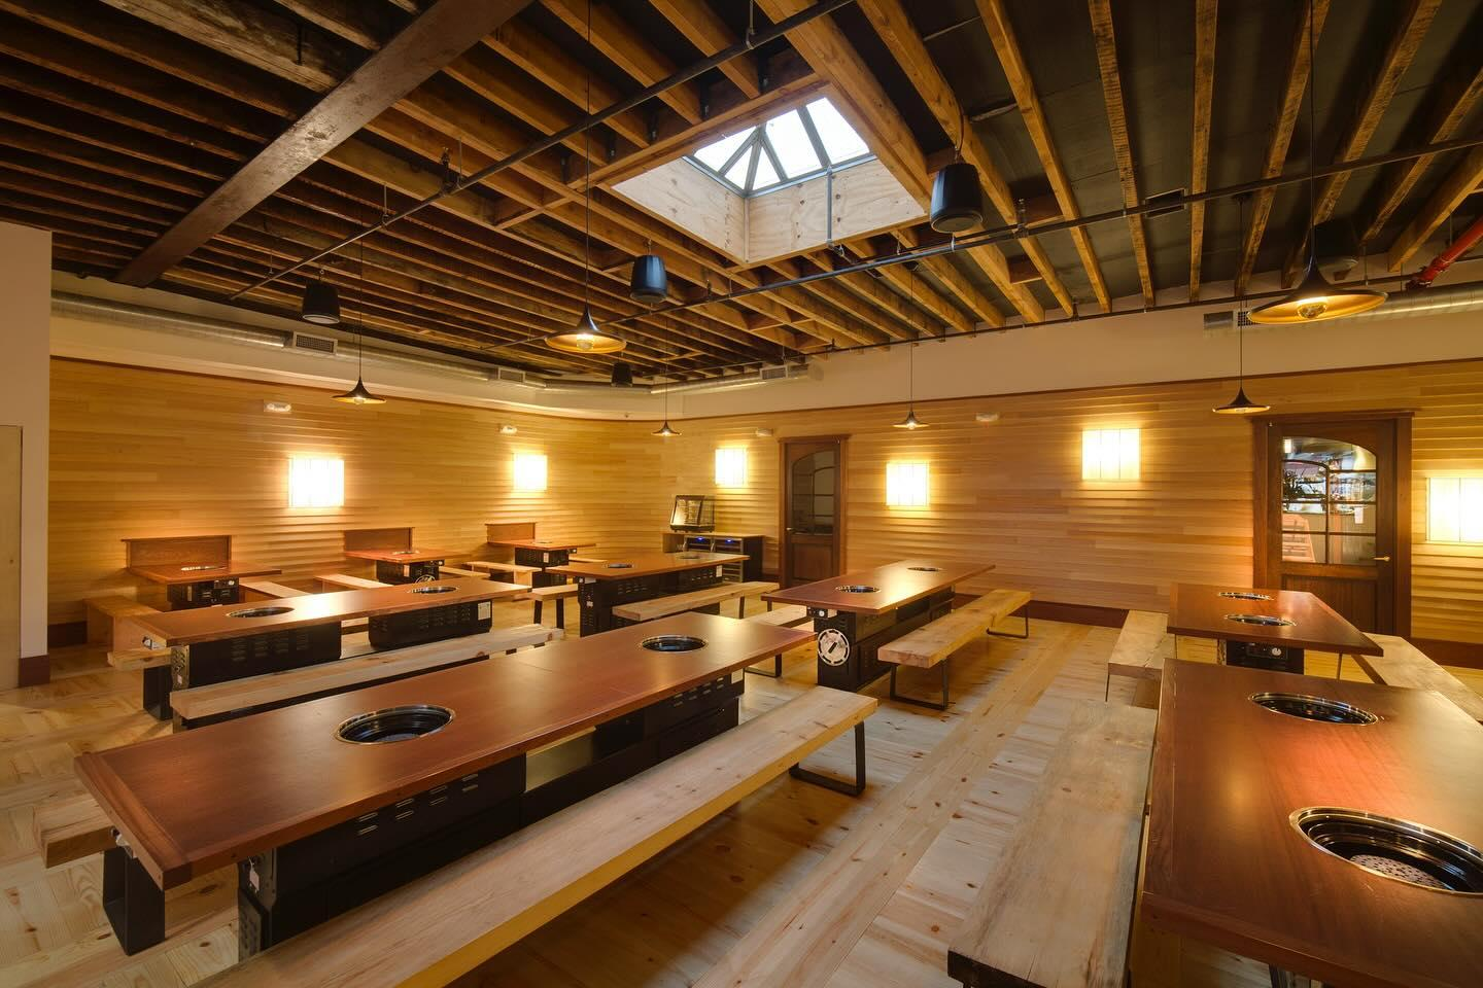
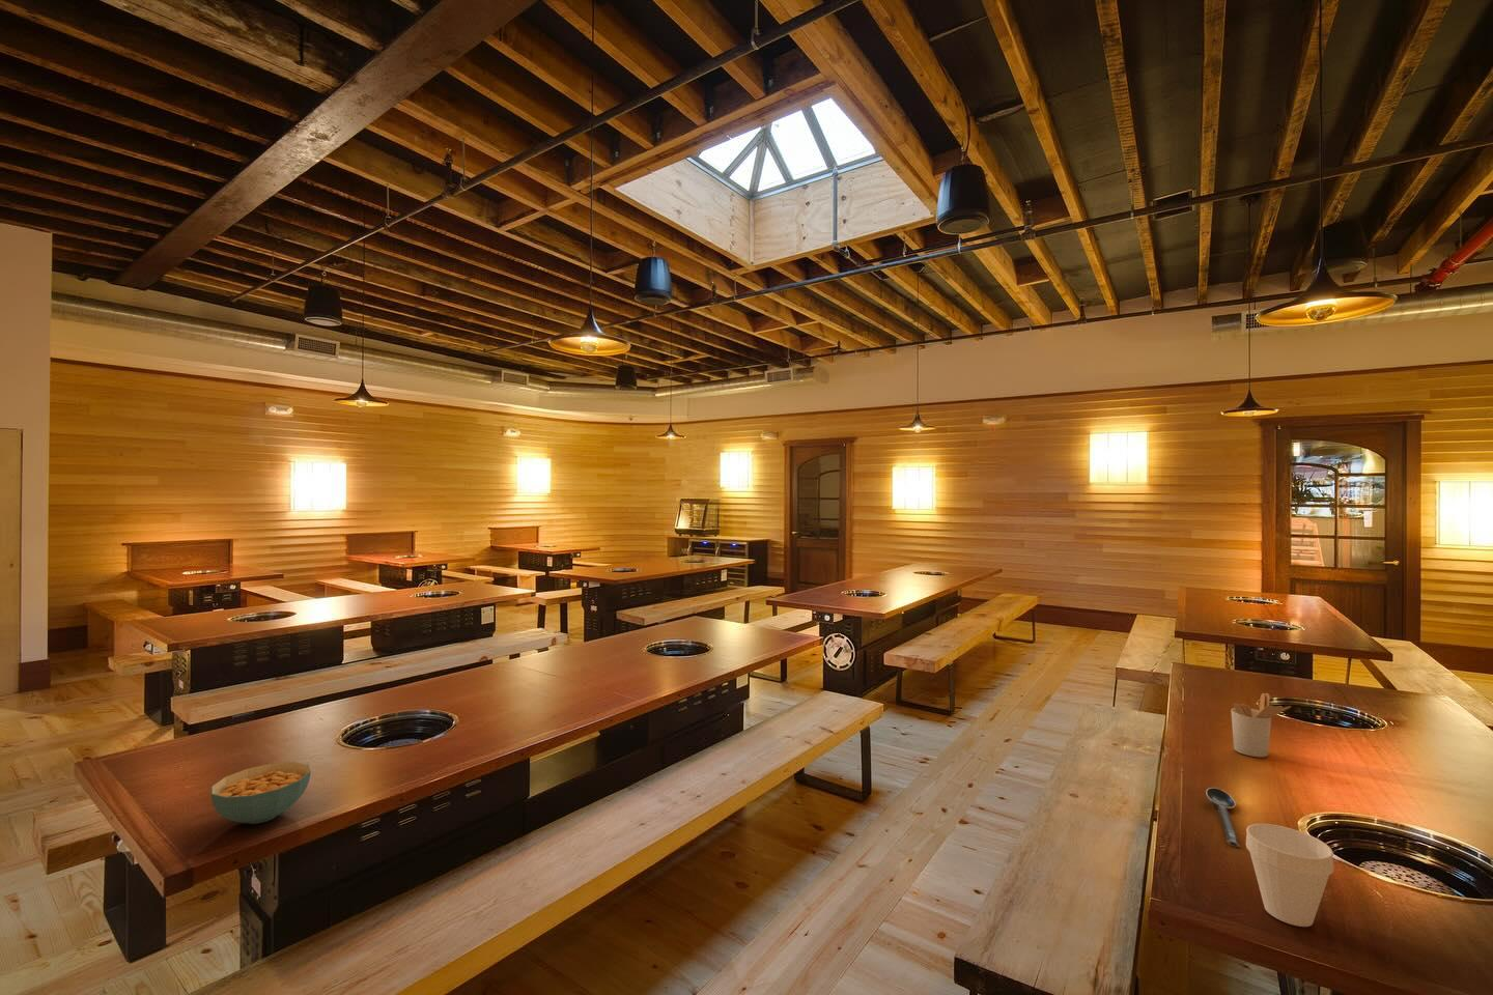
+ spoon [1205,786,1241,847]
+ cup [1245,823,1335,927]
+ utensil holder [1230,692,1292,758]
+ cereal bowl [210,761,312,825]
